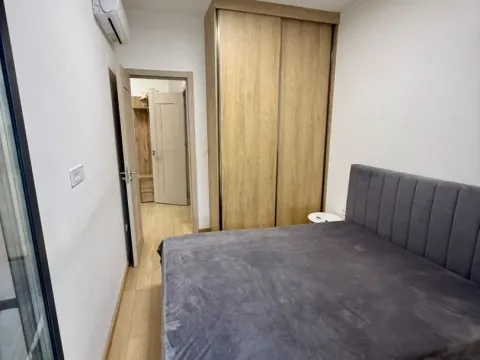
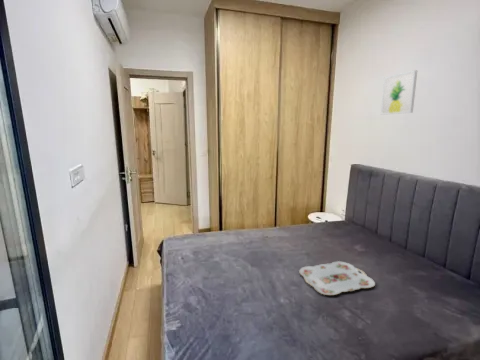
+ wall art [380,69,418,115]
+ serving tray [298,260,376,296]
